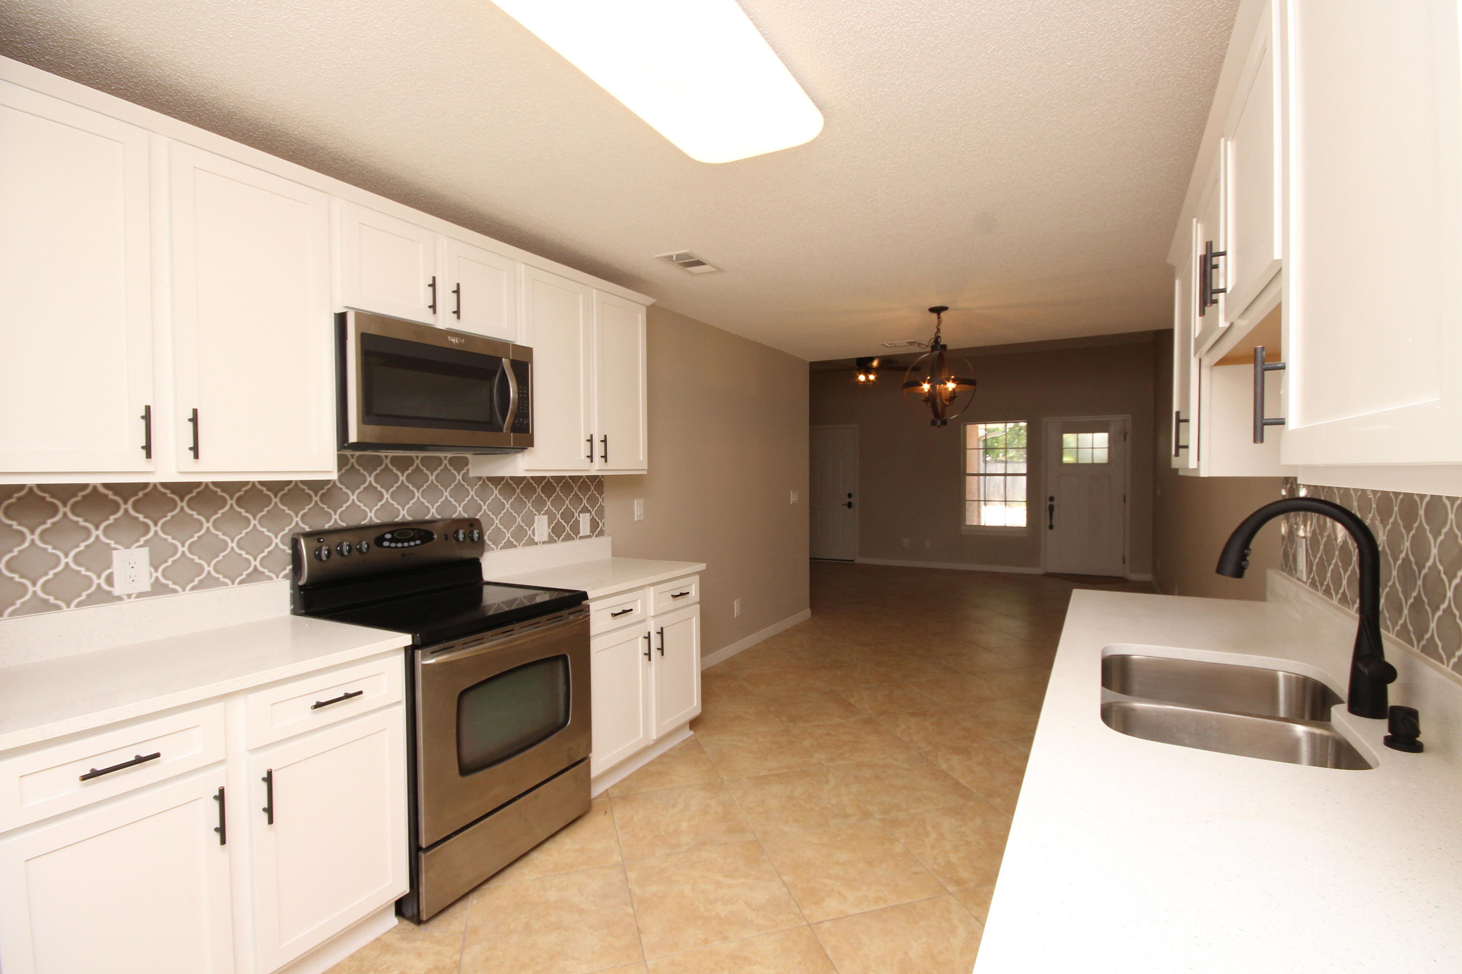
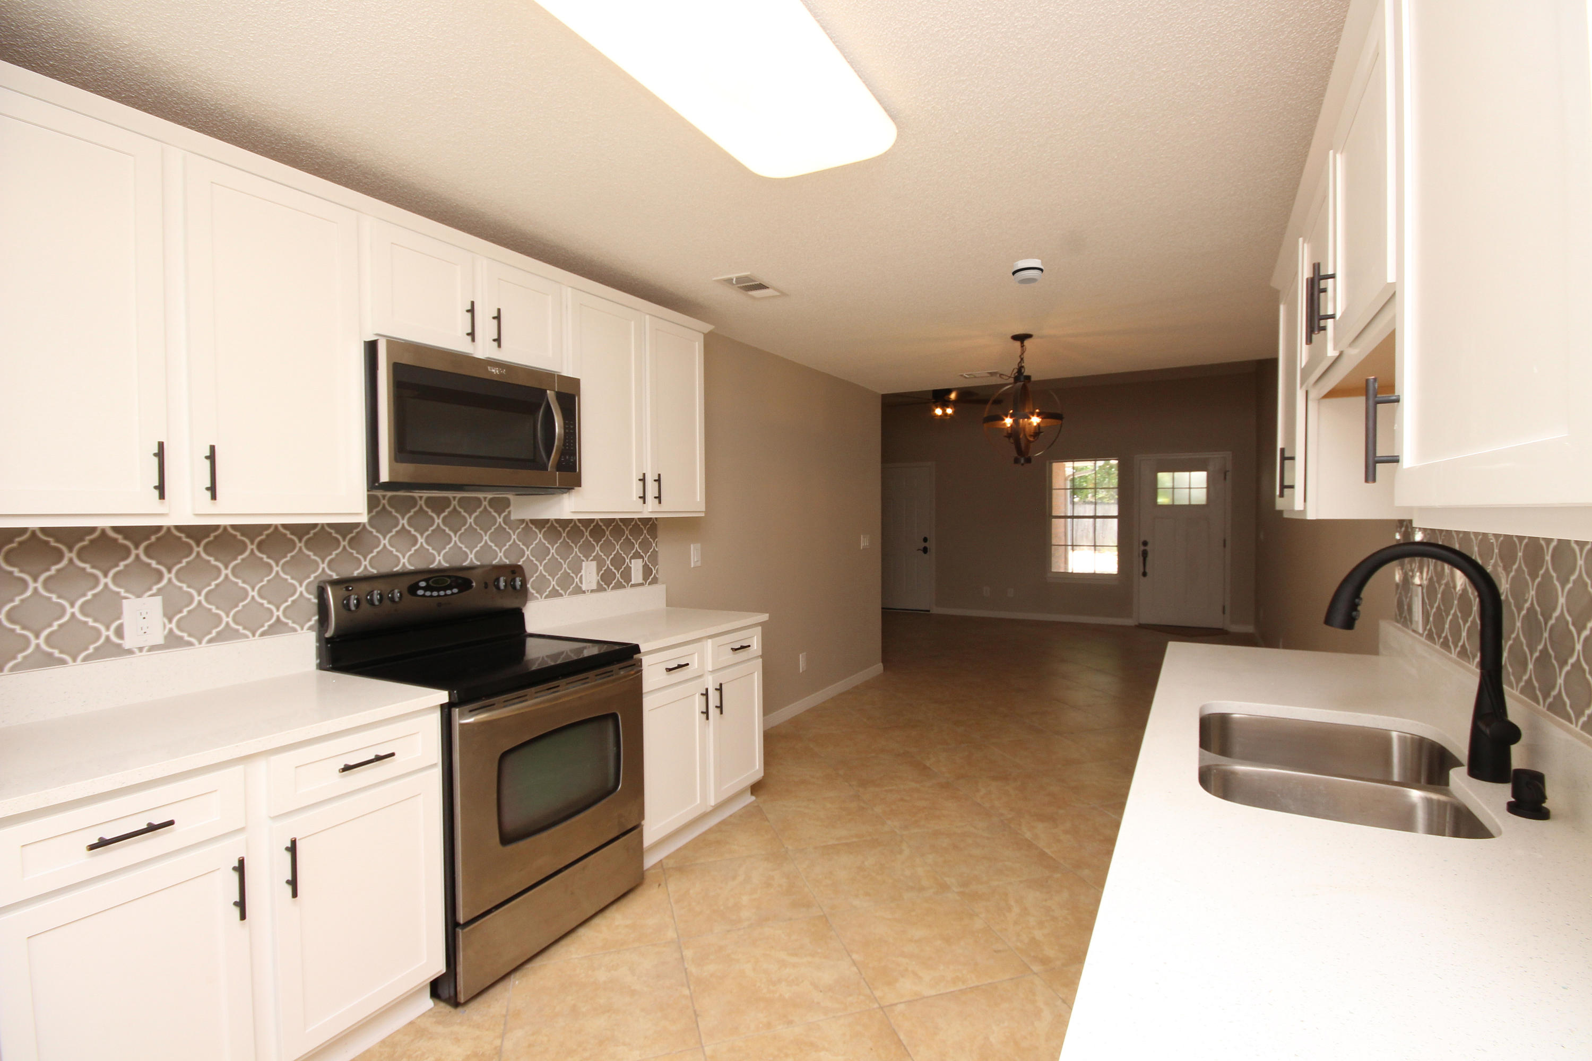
+ smoke detector [1010,258,1045,285]
